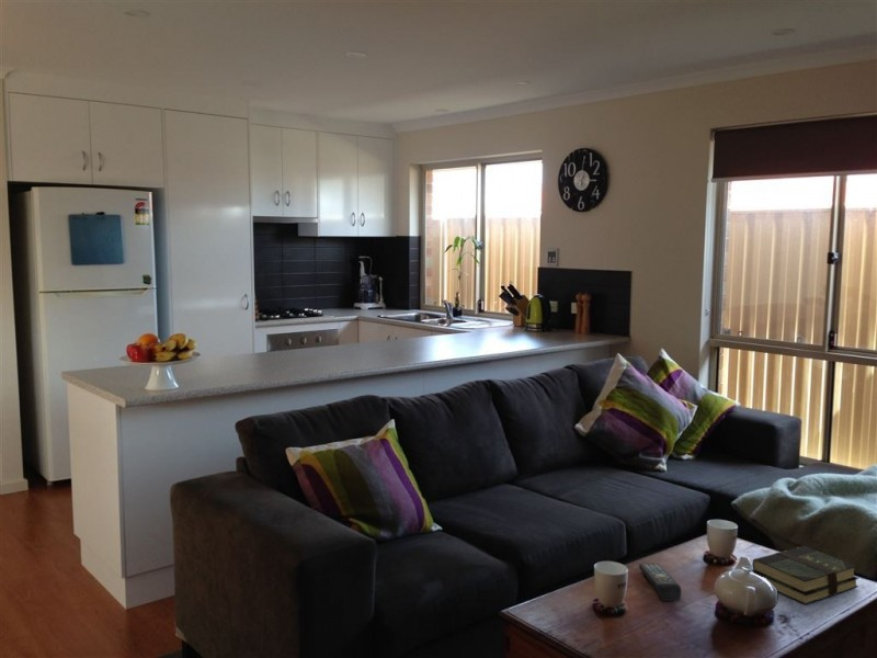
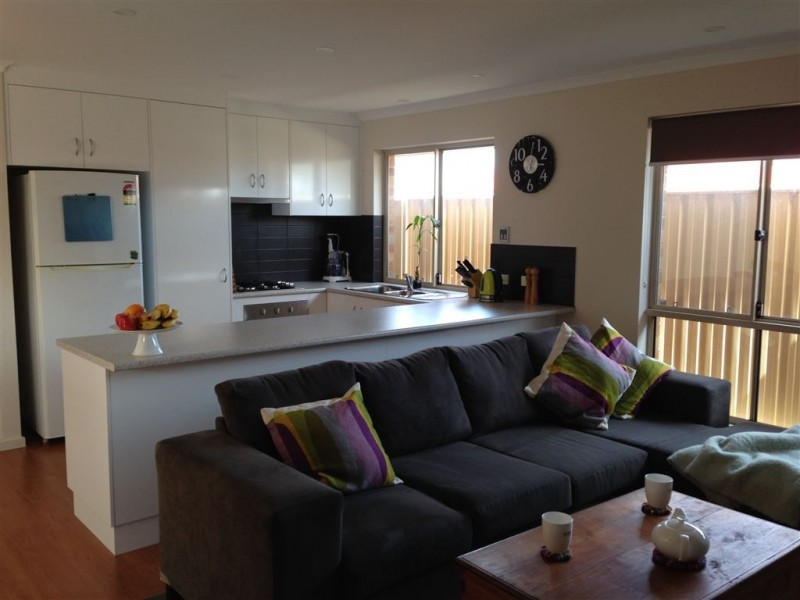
- book [751,545,861,605]
- remote control [638,561,682,602]
